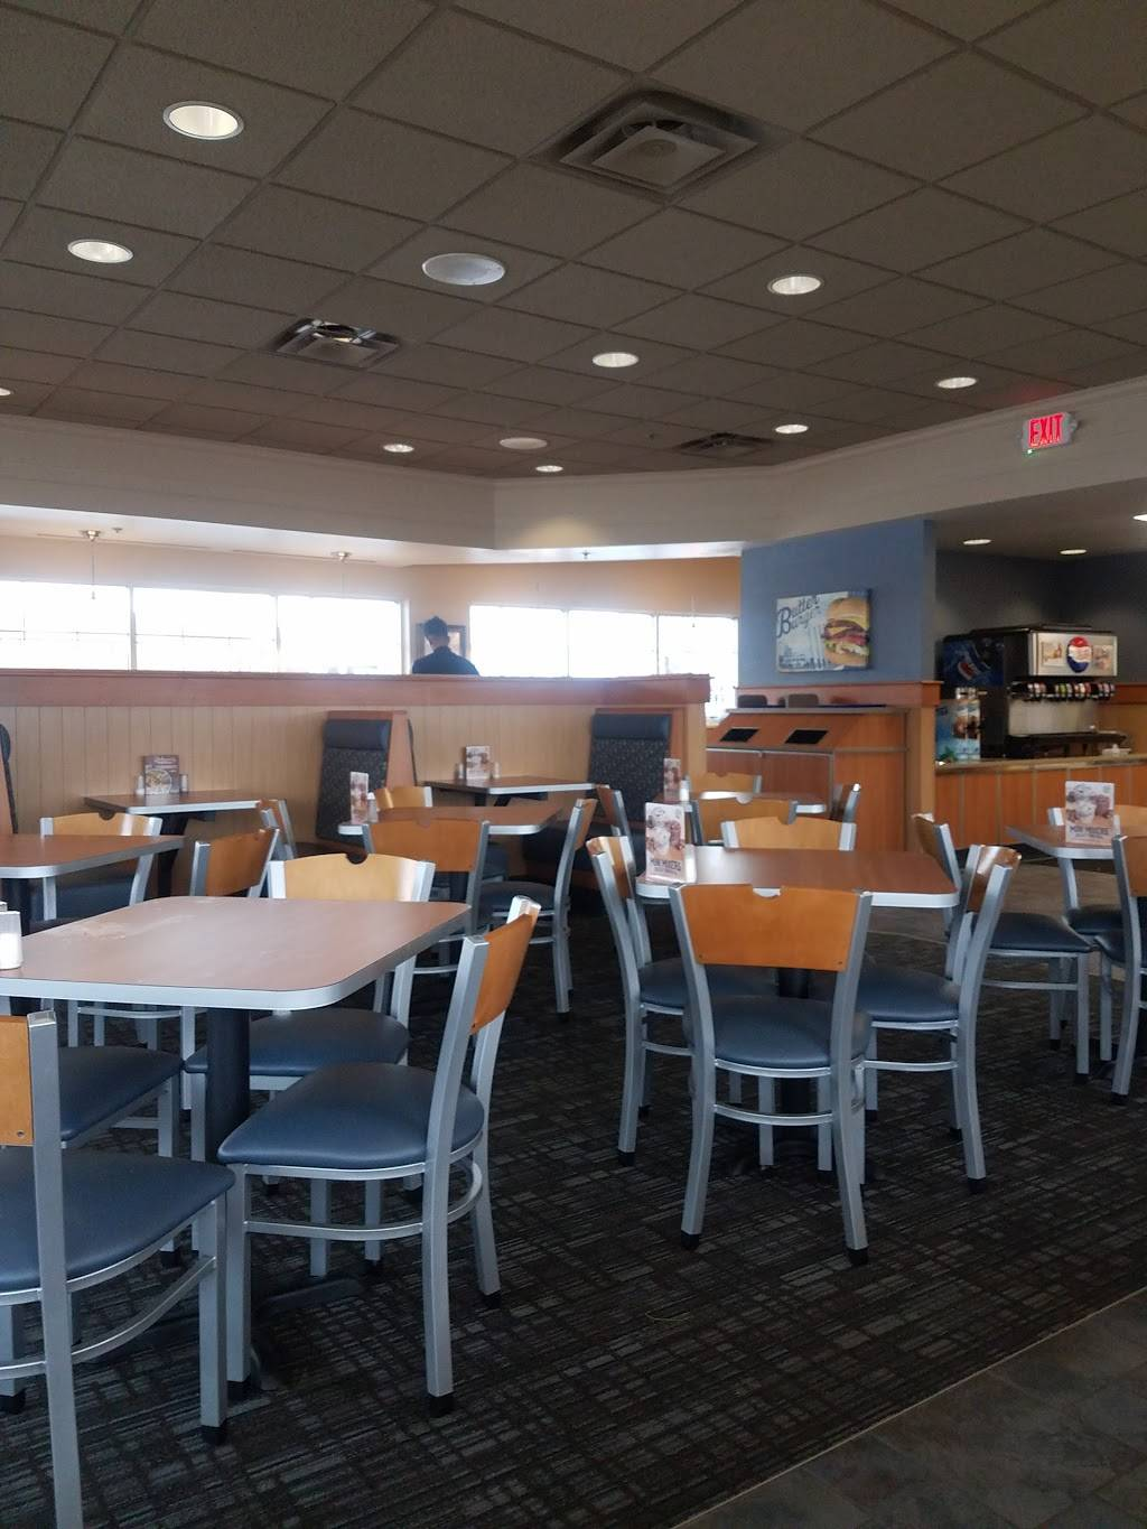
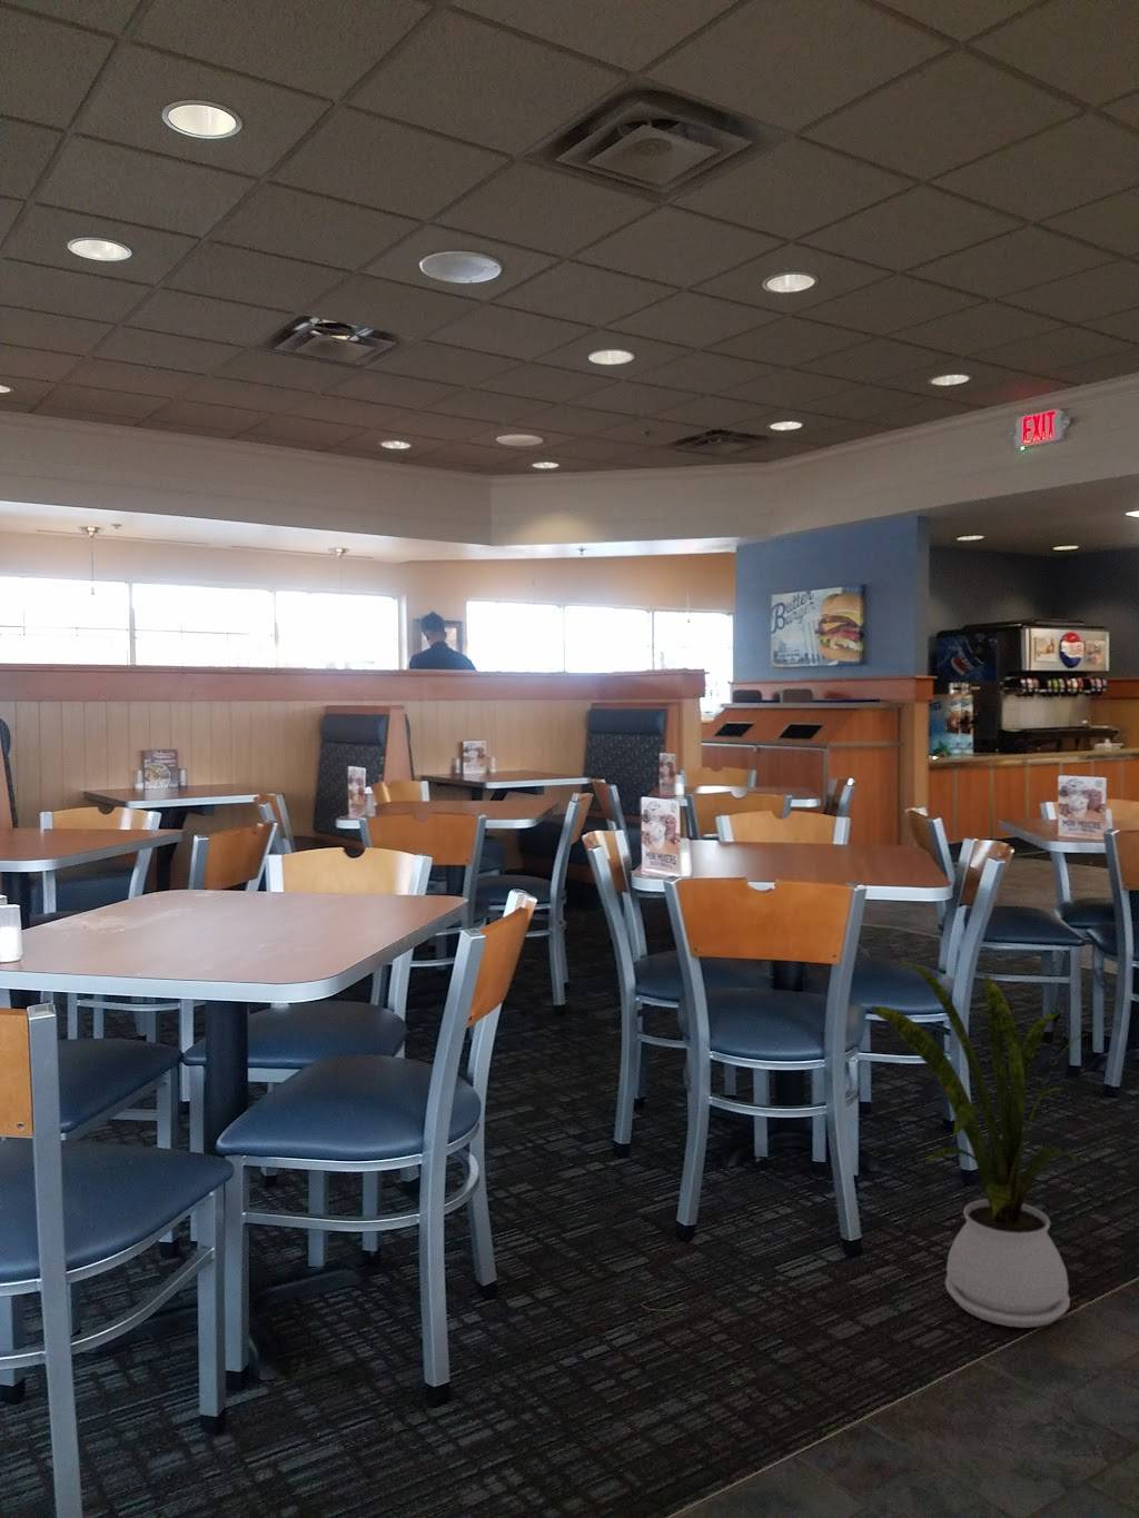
+ house plant [866,959,1090,1329]
